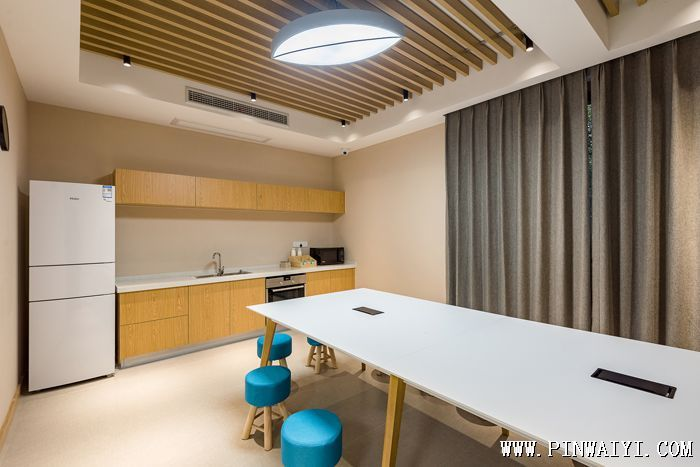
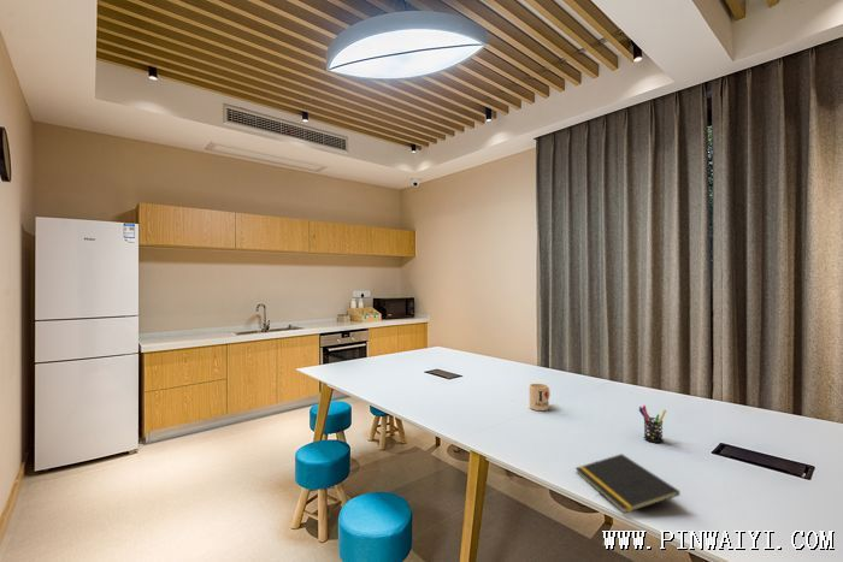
+ mug [529,383,552,412]
+ pen holder [637,404,667,444]
+ notepad [574,452,682,515]
